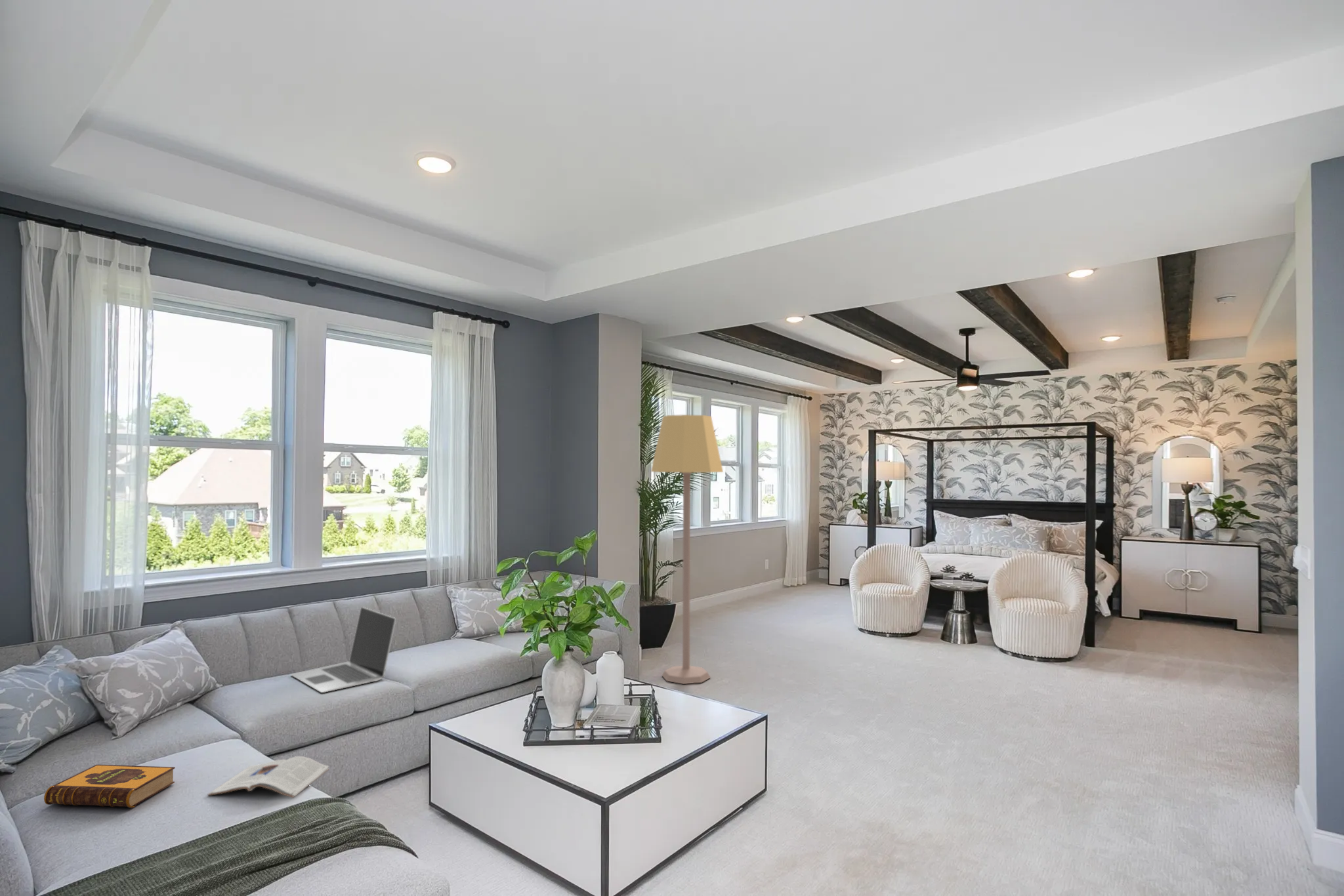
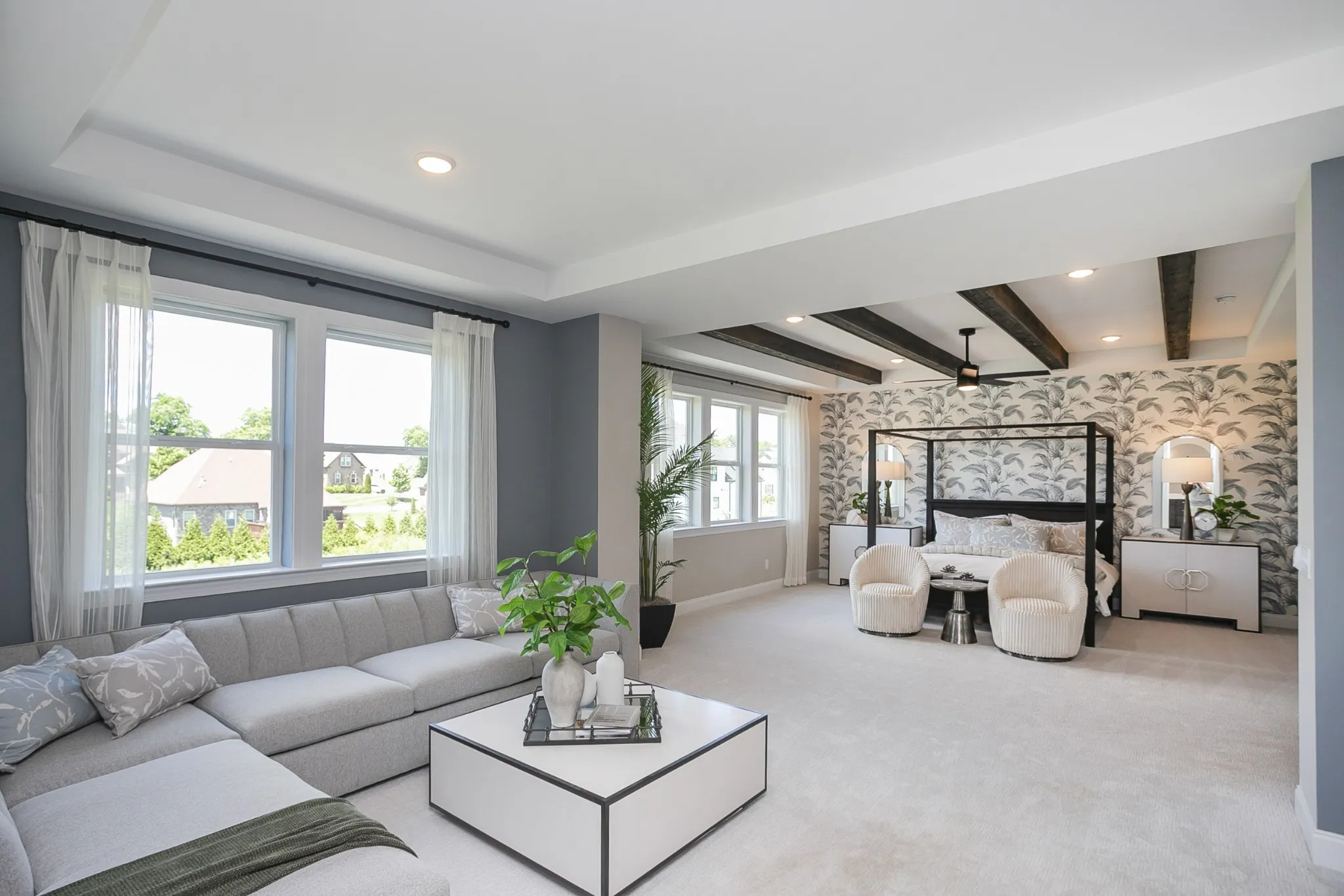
- hardback book [43,764,176,808]
- lamp [650,414,724,685]
- laptop [290,606,397,693]
- magazine [207,756,329,798]
